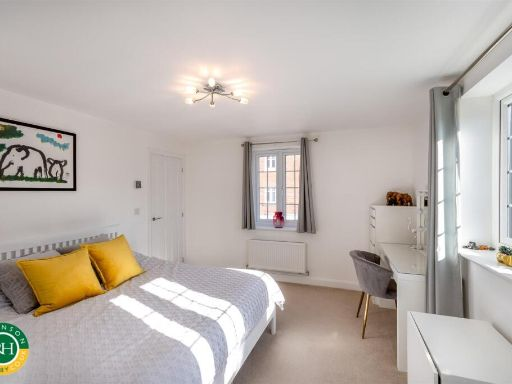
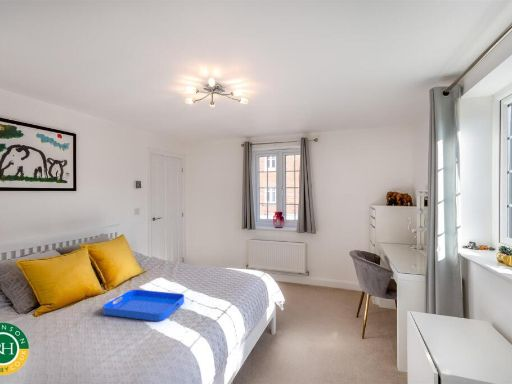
+ serving tray [102,289,185,322]
